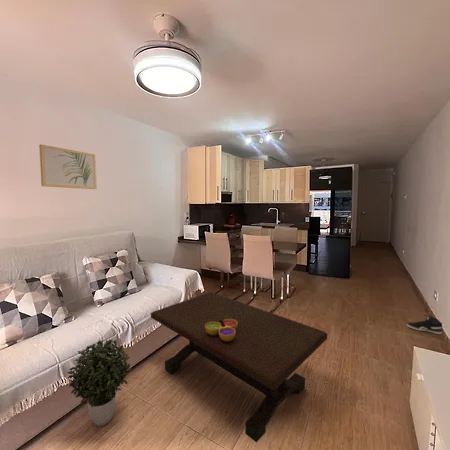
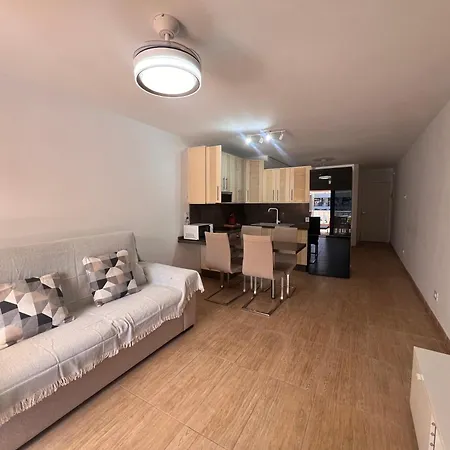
- wall art [38,144,98,190]
- decorative bowl [205,319,238,341]
- potted plant [66,338,133,427]
- coffee table [150,291,328,443]
- sneaker [406,315,443,335]
